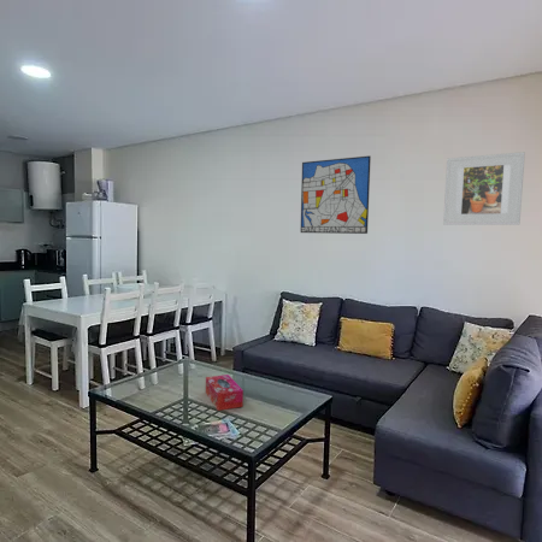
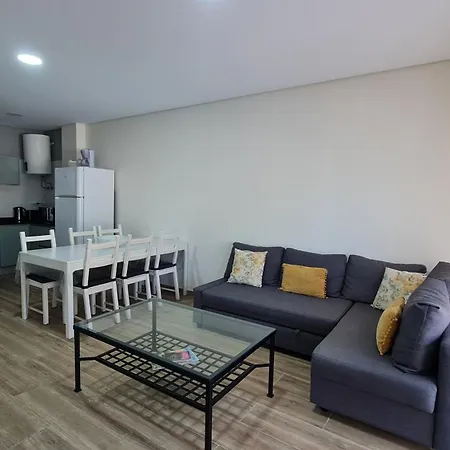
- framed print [442,151,526,225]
- wall art [300,155,372,235]
- tissue box [205,373,245,412]
